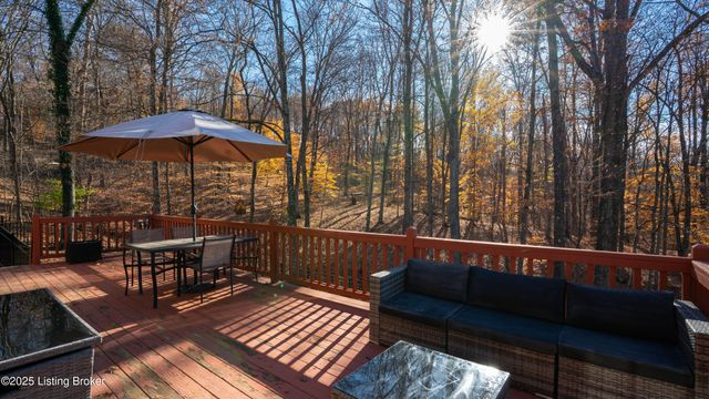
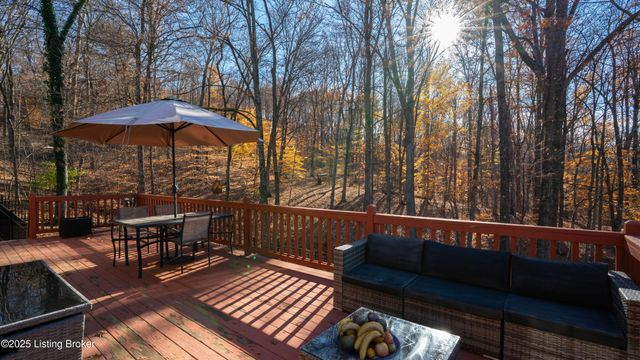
+ fruit bowl [336,311,402,360]
